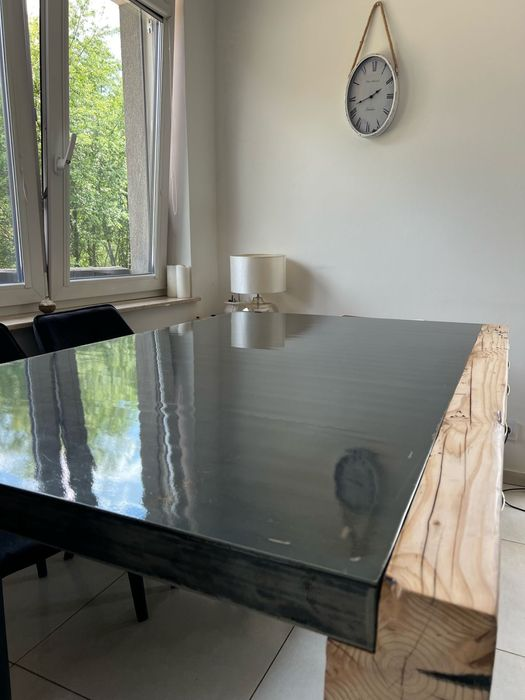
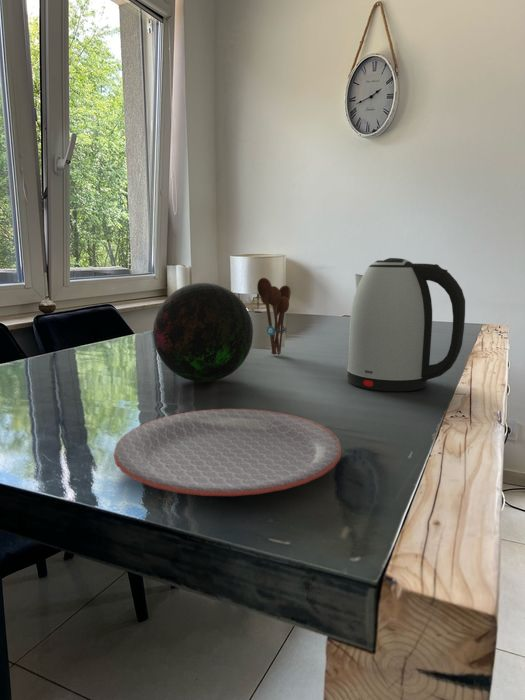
+ plate [113,408,343,497]
+ utensil holder [256,277,292,356]
+ kettle [346,257,466,392]
+ decorative orb [152,282,254,383]
